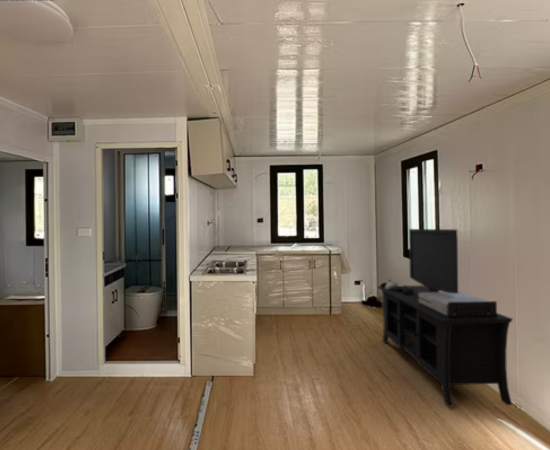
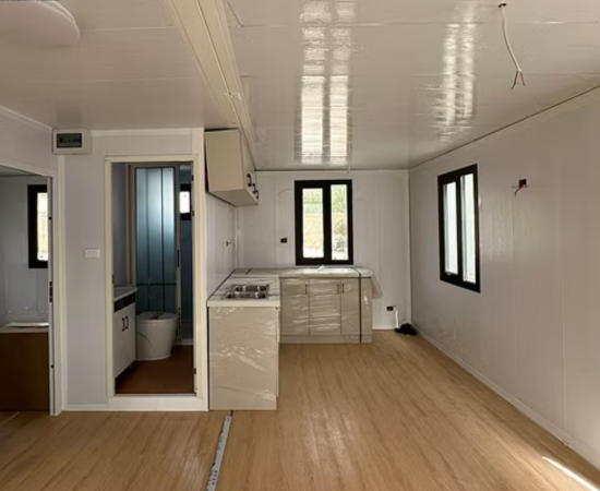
- media console [376,228,514,408]
